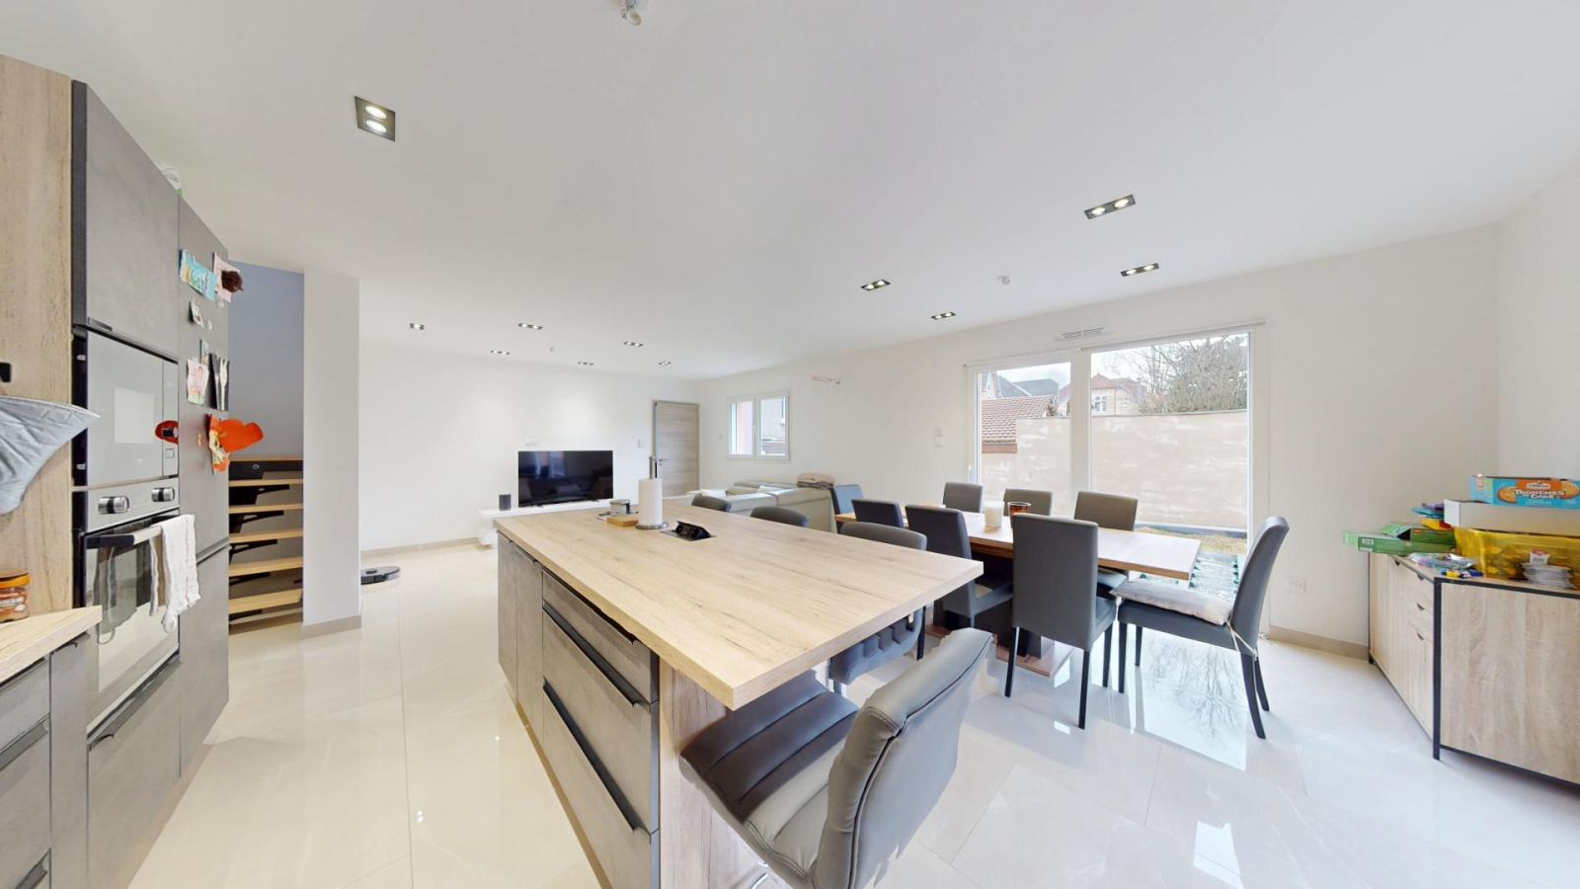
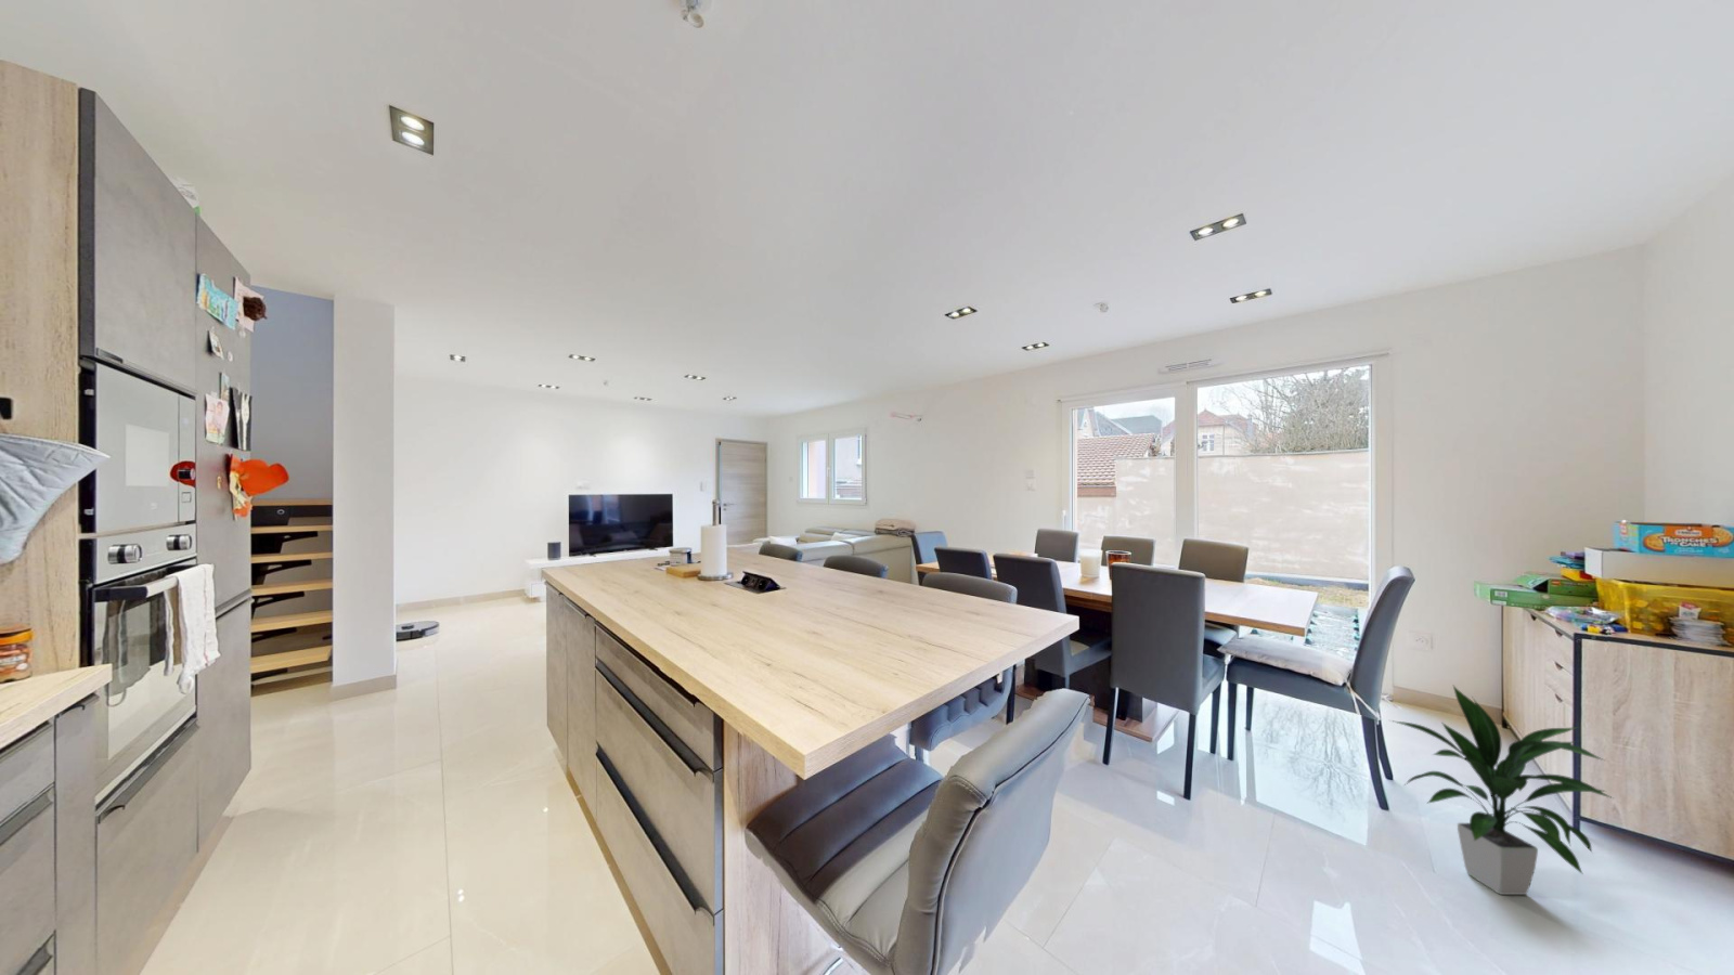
+ indoor plant [1390,685,1614,896]
